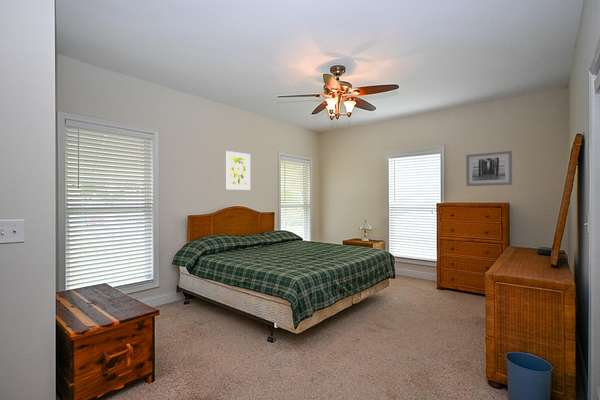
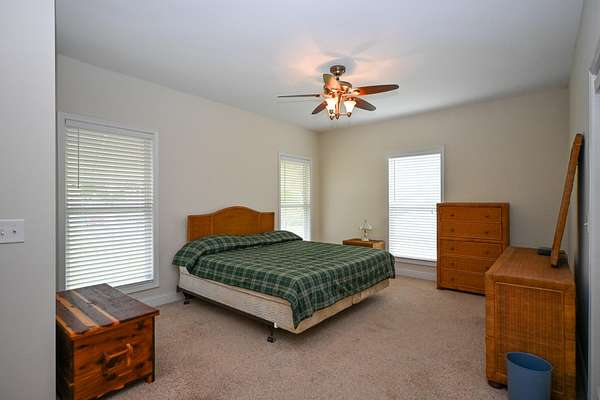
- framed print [224,150,251,191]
- wall art [465,150,513,187]
